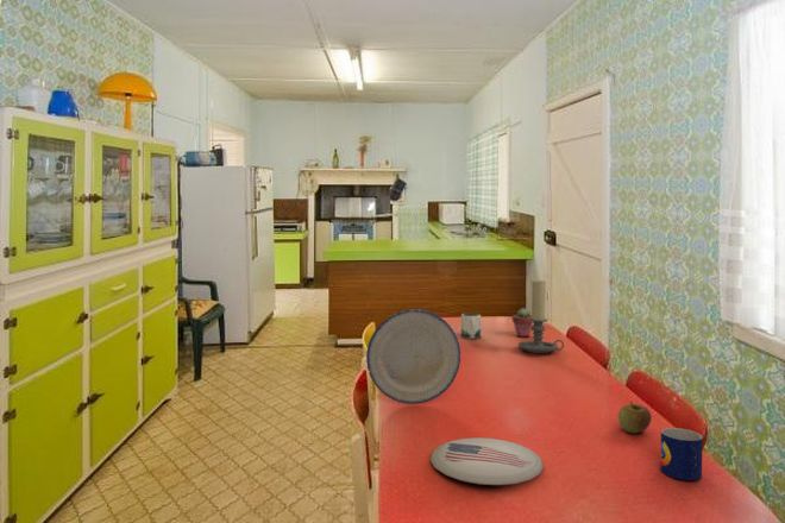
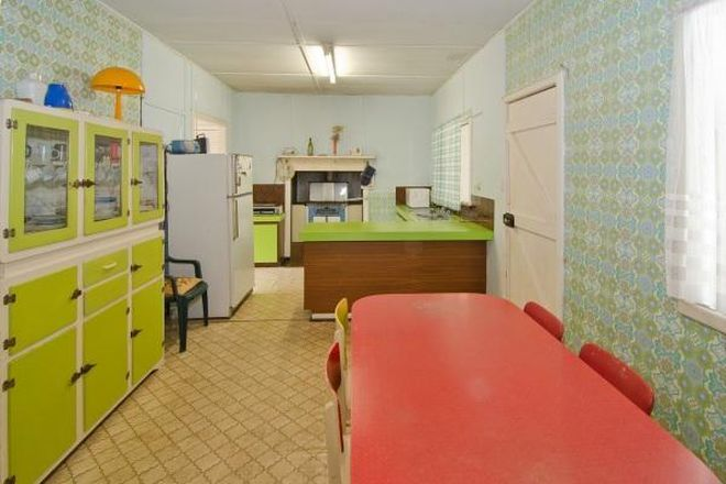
- potted succulent [510,307,534,338]
- plate [365,308,461,405]
- candle holder [517,279,565,354]
- plate [429,436,545,486]
- apple [617,401,653,434]
- mug [659,427,704,481]
- mug [460,313,482,340]
